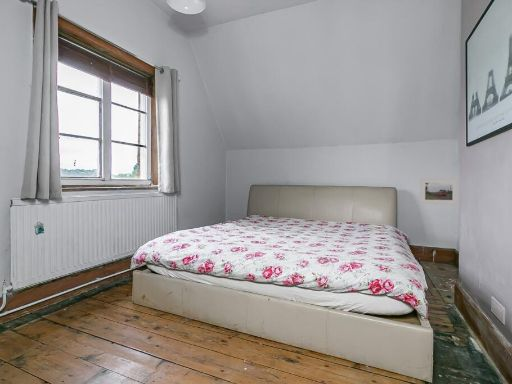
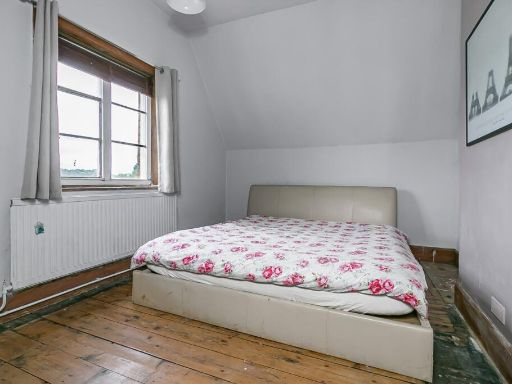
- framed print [419,177,460,206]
